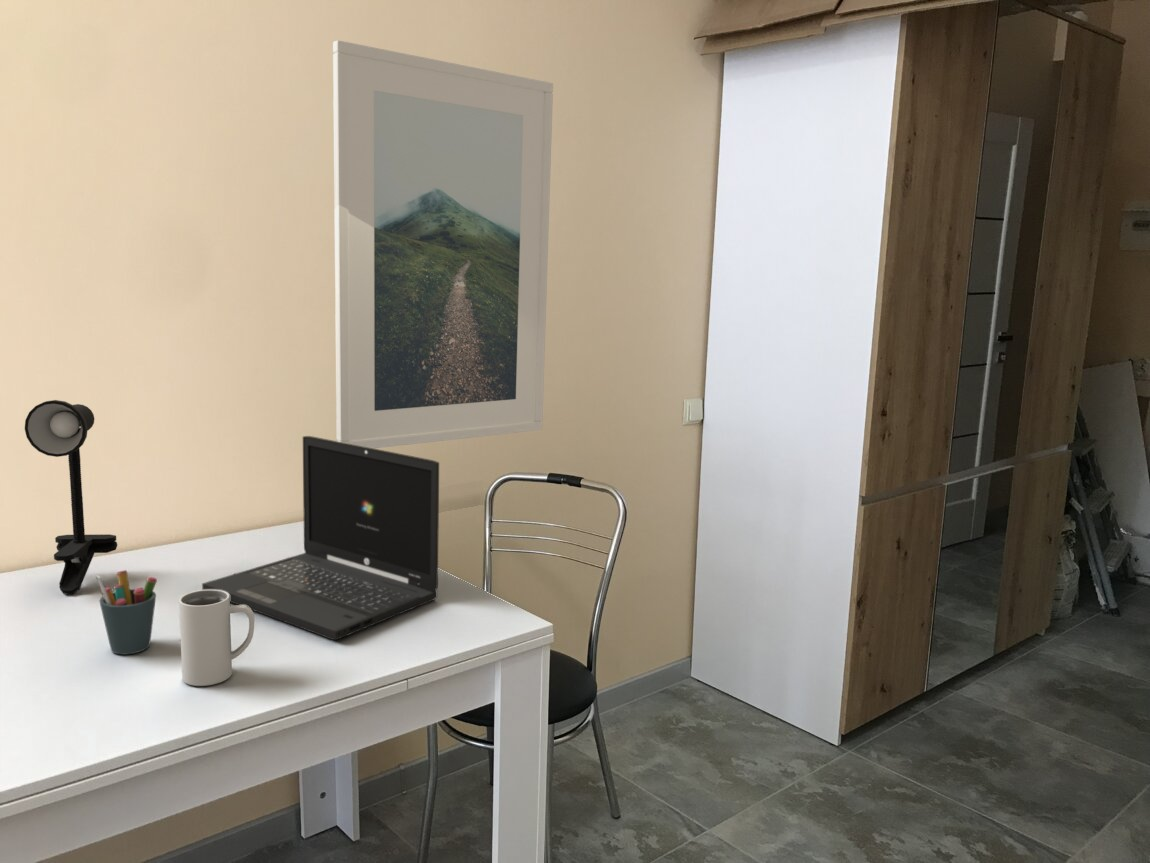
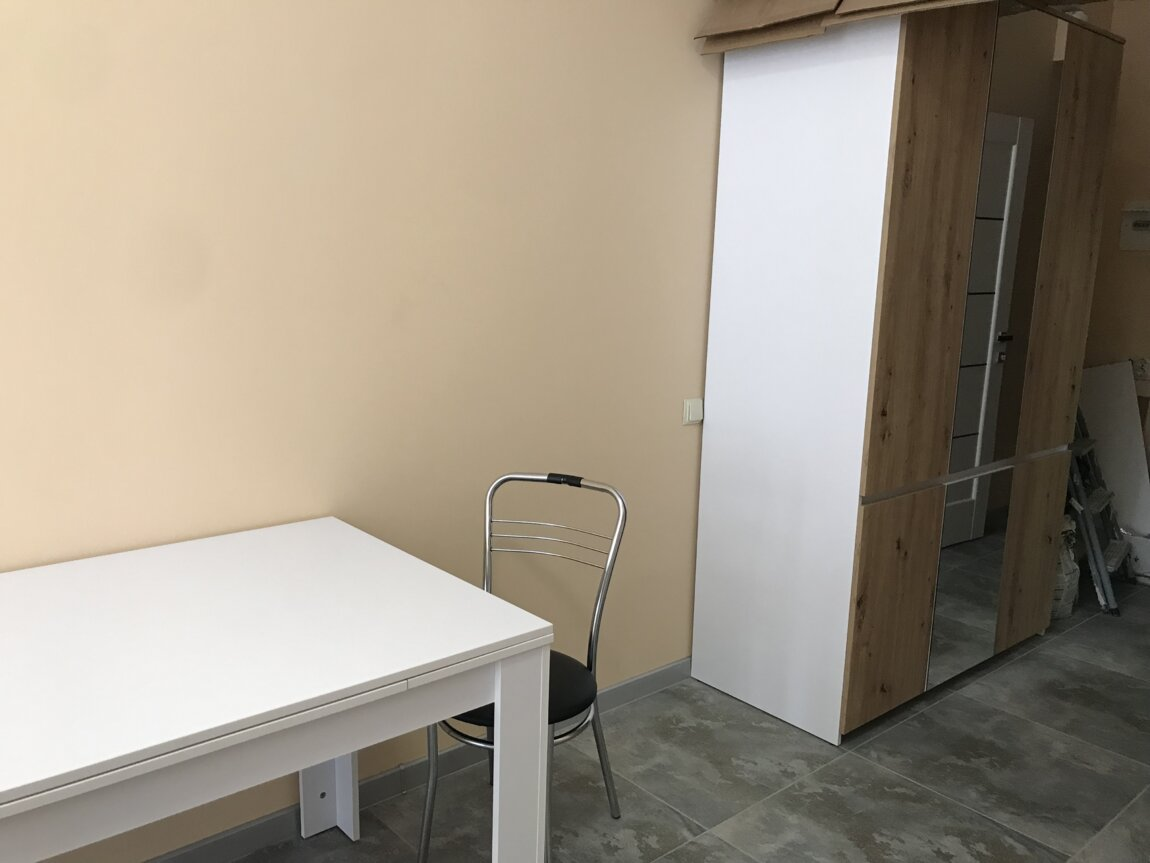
- desk lamp [24,399,118,595]
- mug [178,589,255,687]
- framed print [332,39,554,449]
- laptop [201,435,440,642]
- pen holder [95,569,158,655]
